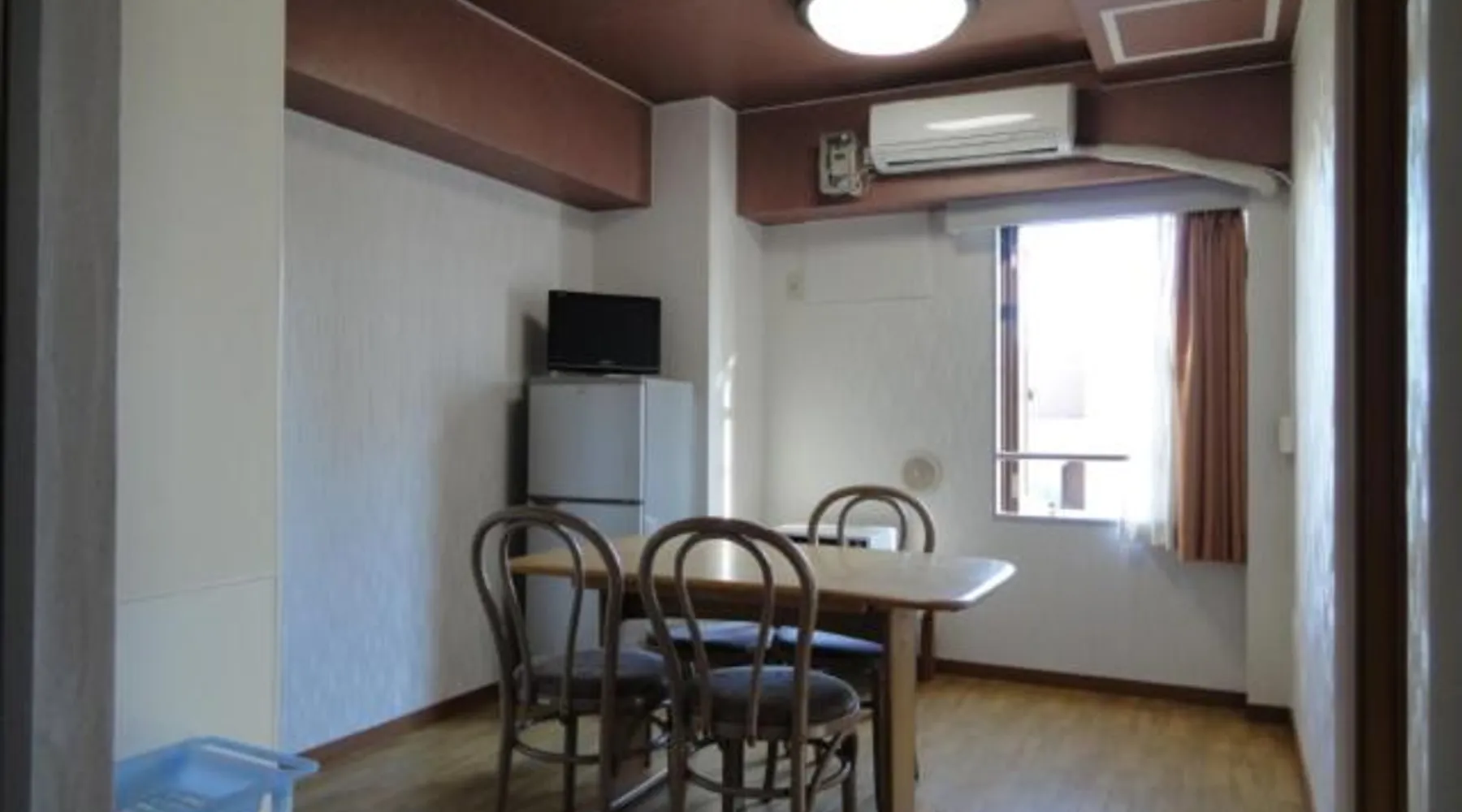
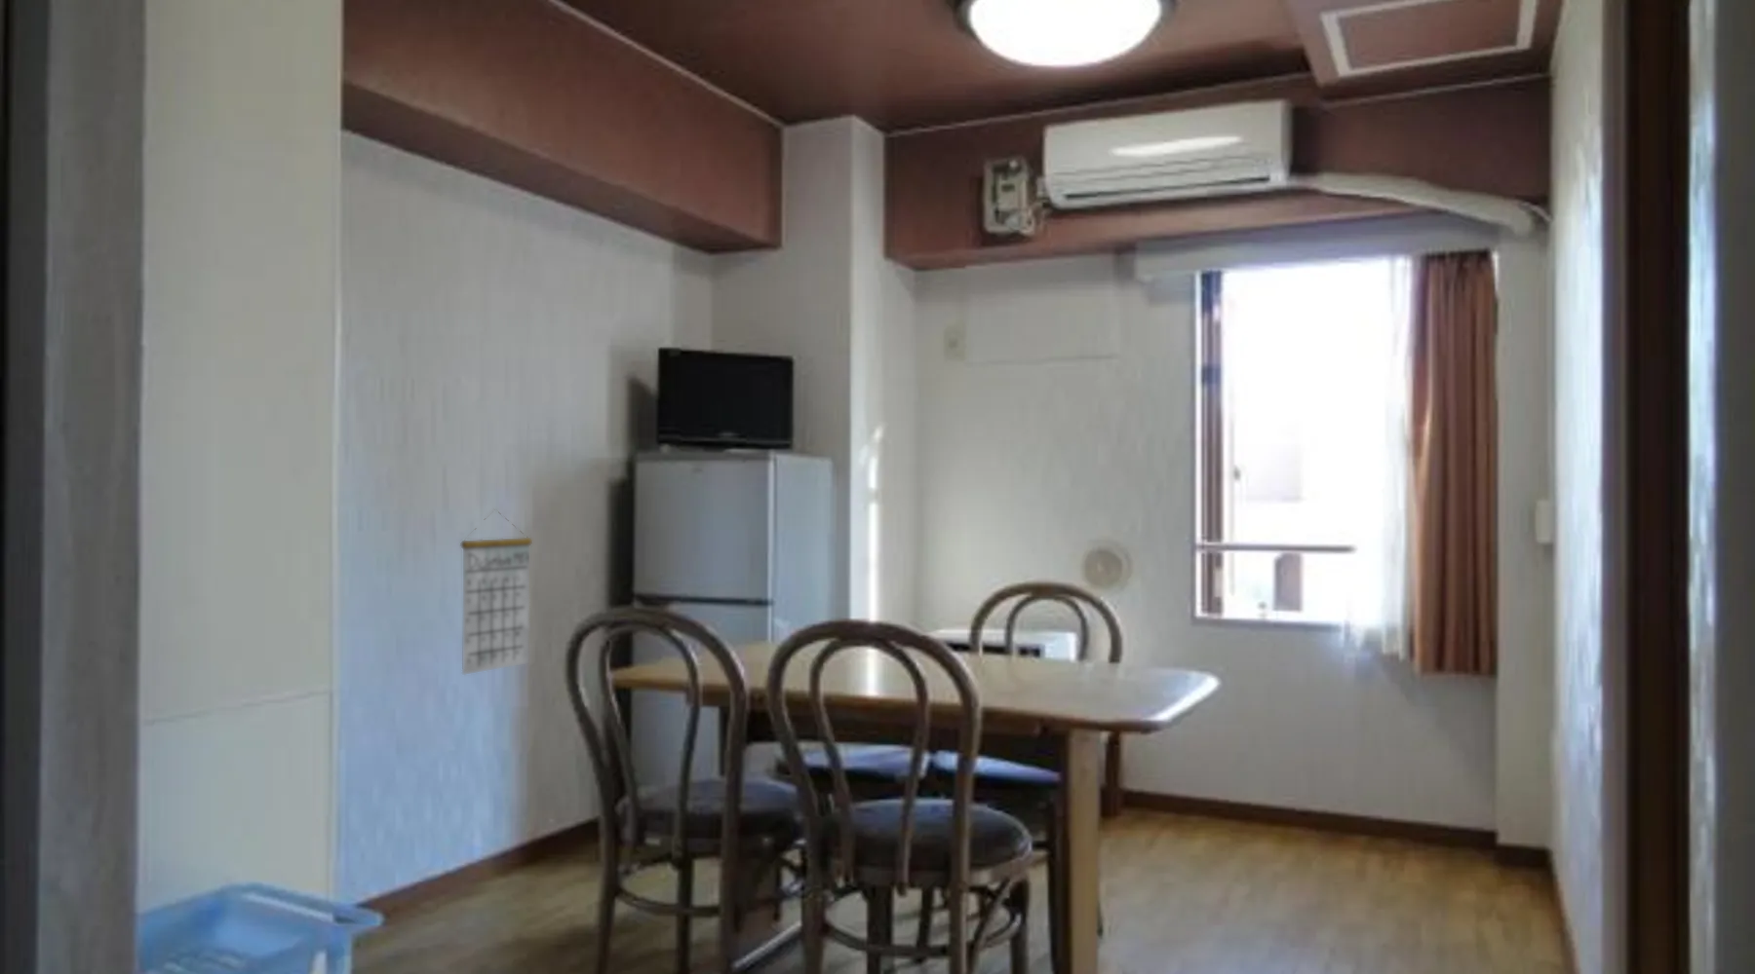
+ calendar [460,507,533,677]
